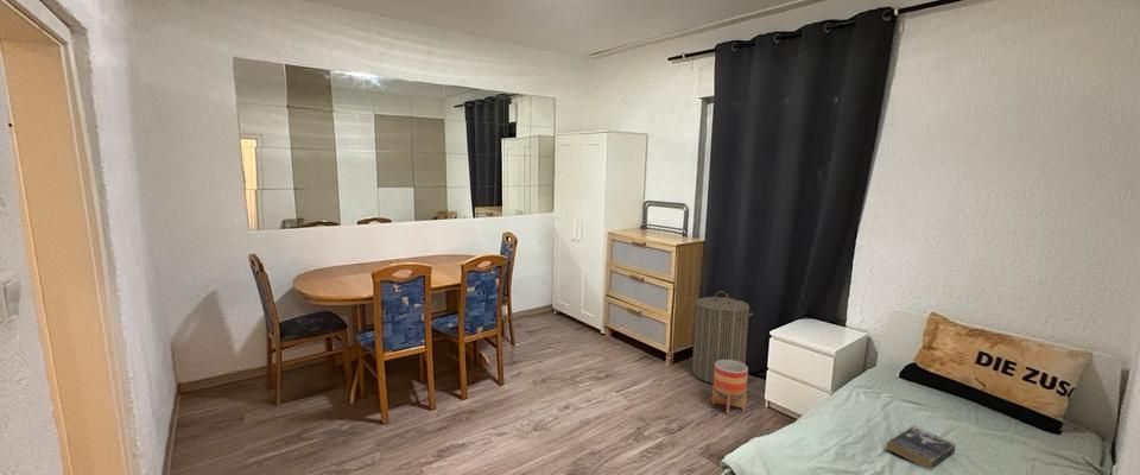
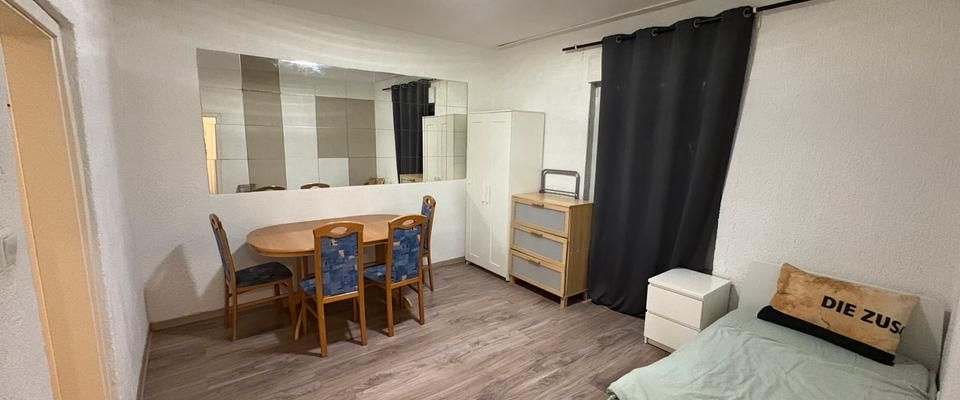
- laundry hamper [691,290,754,385]
- planter [710,360,749,416]
- book [885,424,957,470]
